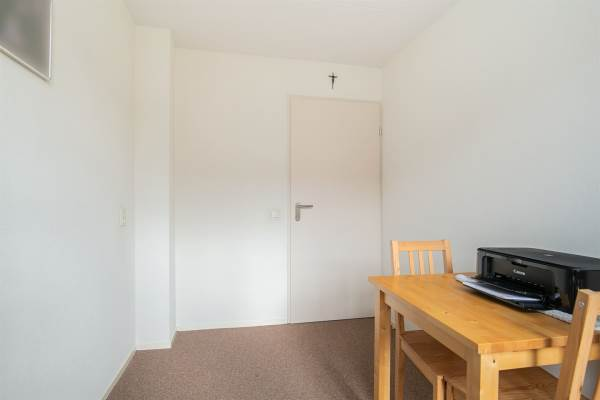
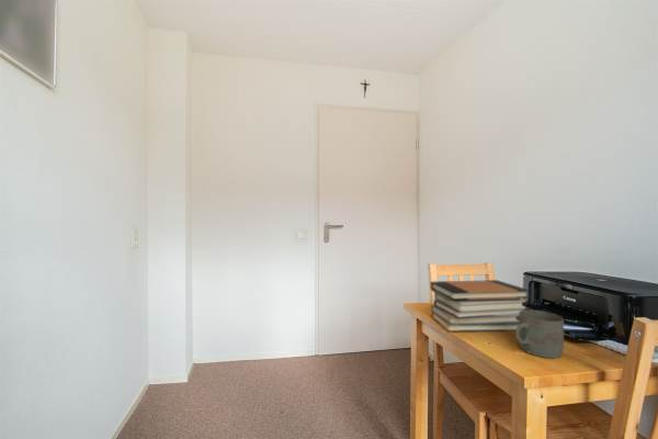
+ mug [514,308,565,359]
+ book stack [430,279,531,333]
